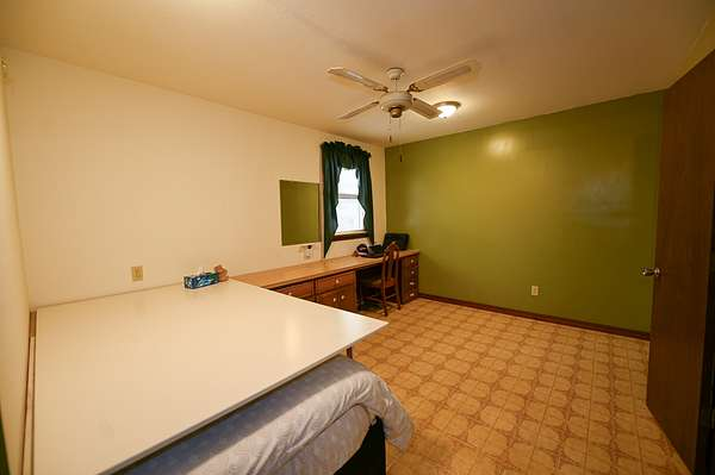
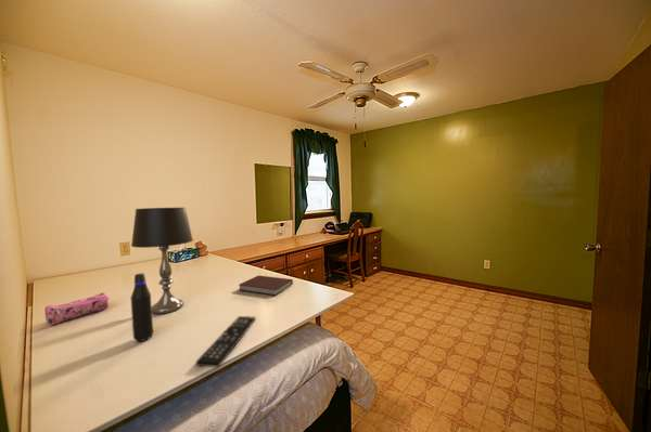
+ water bottle [130,272,154,343]
+ notebook [238,274,294,297]
+ pencil case [44,291,111,326]
+ remote control [195,315,256,368]
+ table lamp [130,207,194,315]
